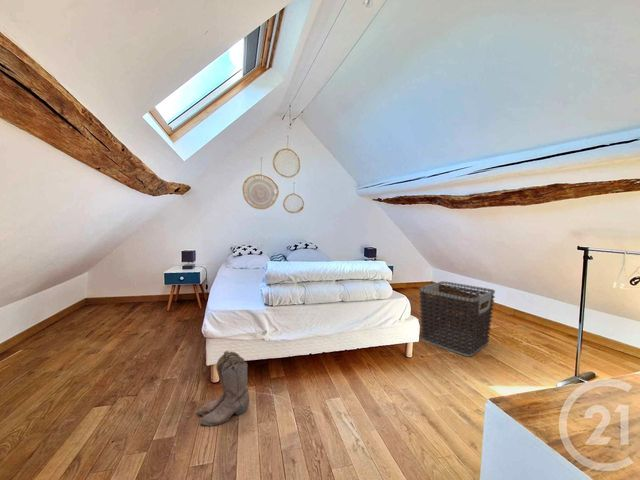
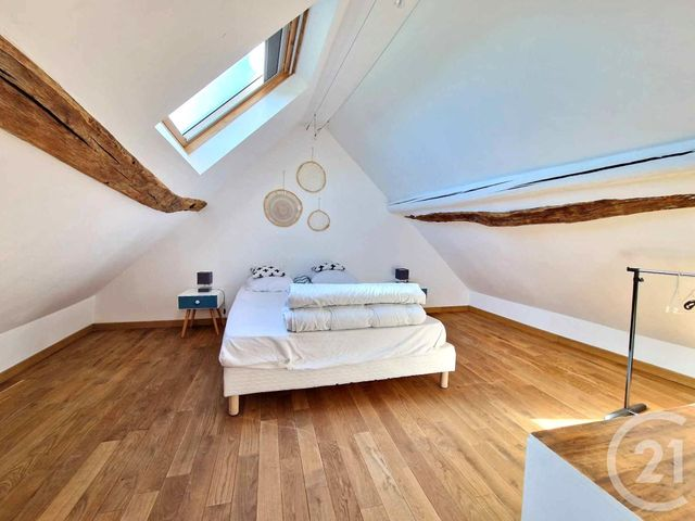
- boots [197,349,250,427]
- clothes hamper [418,280,496,357]
